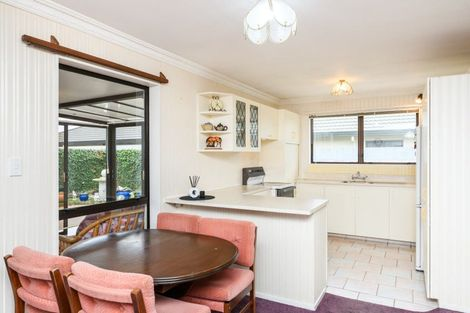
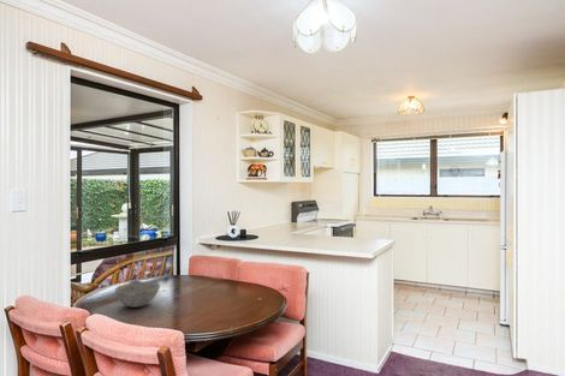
+ bowl [114,281,161,309]
